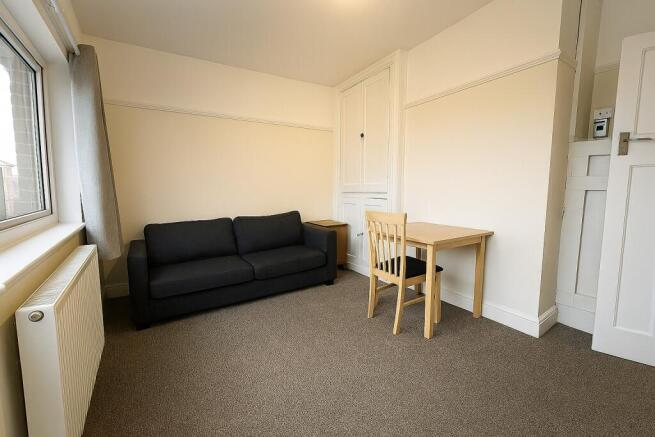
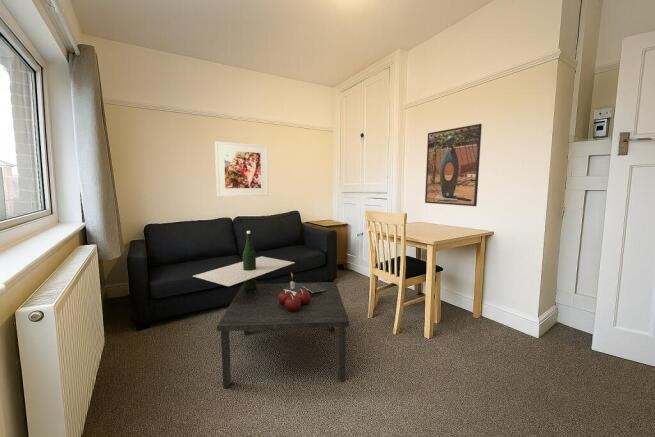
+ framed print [424,123,483,207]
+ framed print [214,141,270,198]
+ coffee table [192,230,350,388]
